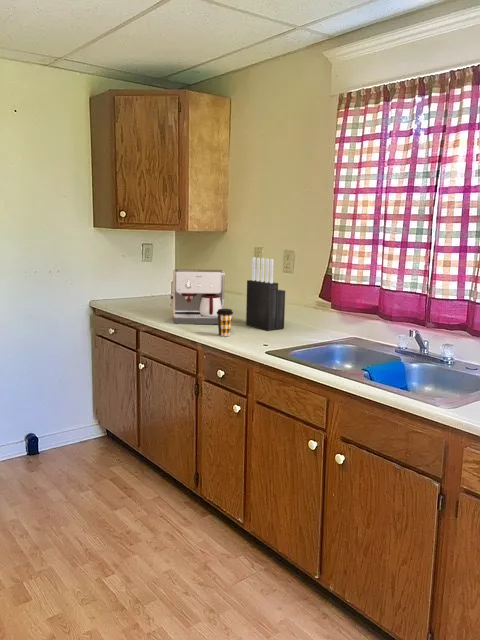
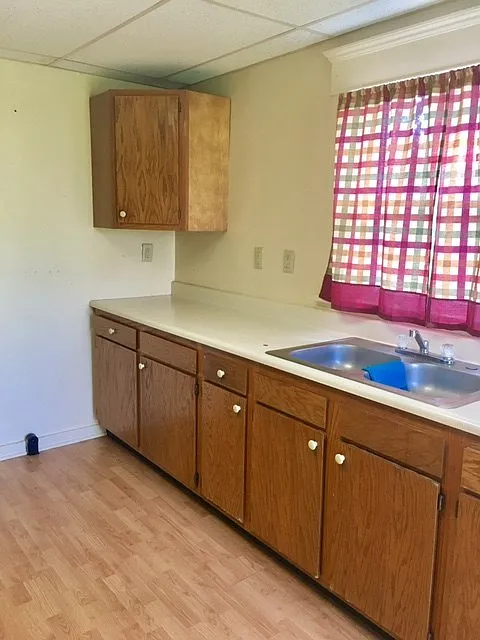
- coffee cup [217,308,234,337]
- knife block [245,256,286,332]
- coffee maker [169,268,226,325]
